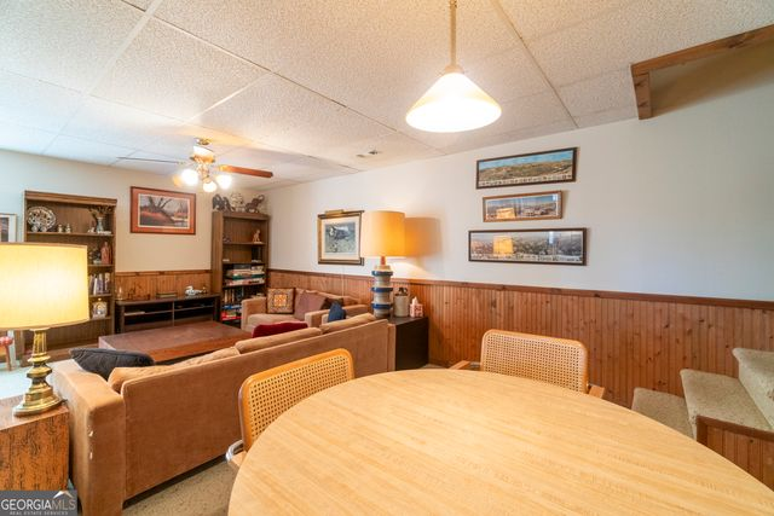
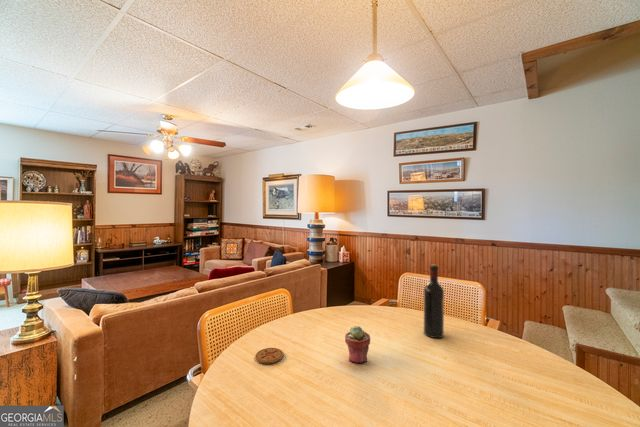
+ coaster [254,347,284,365]
+ potted succulent [344,325,371,364]
+ wine bottle [423,263,445,339]
